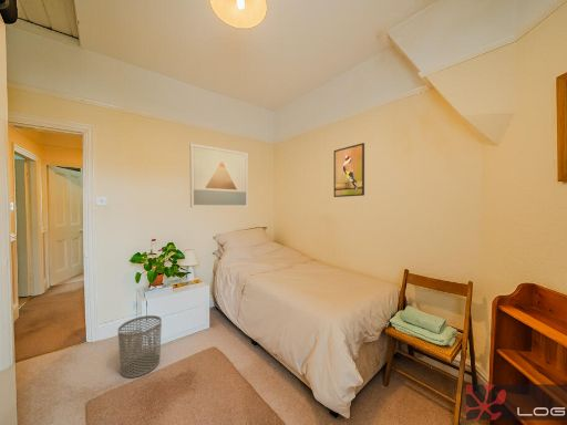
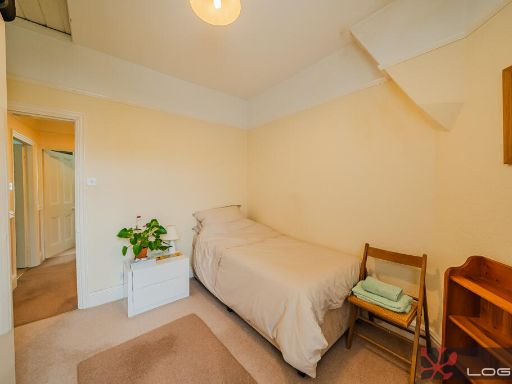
- wall art [188,143,249,208]
- waste bin [117,314,163,379]
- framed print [333,142,365,198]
